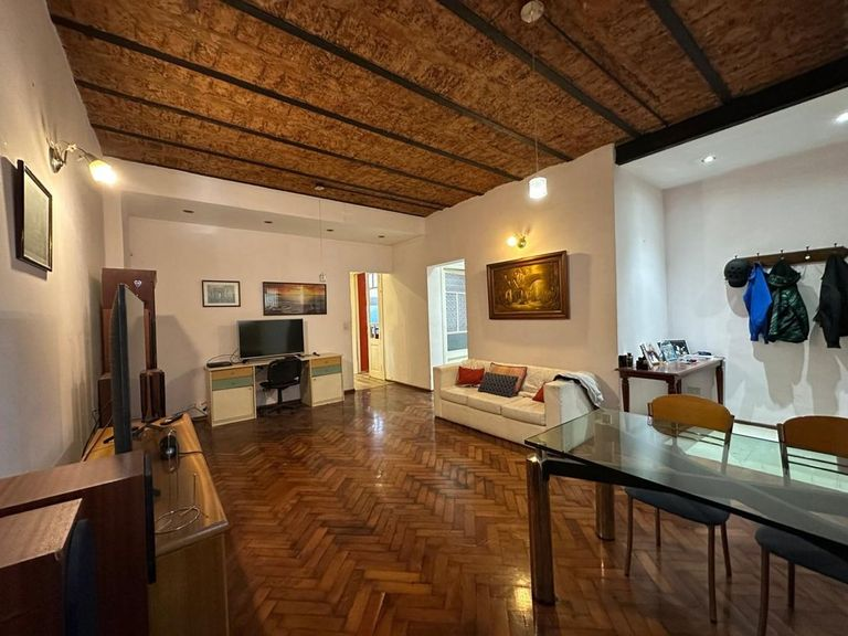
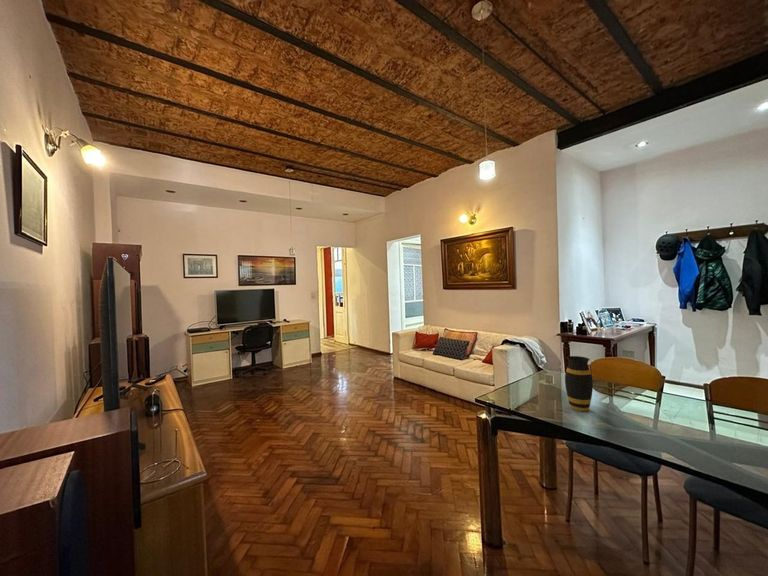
+ vase [564,355,594,412]
